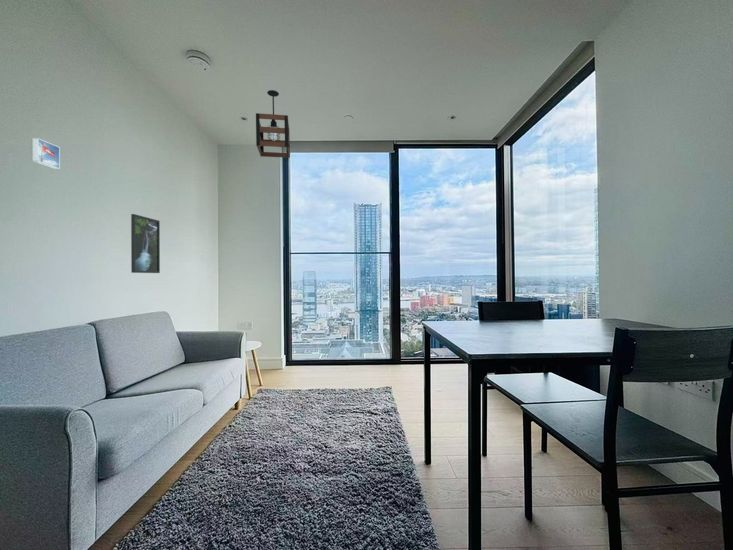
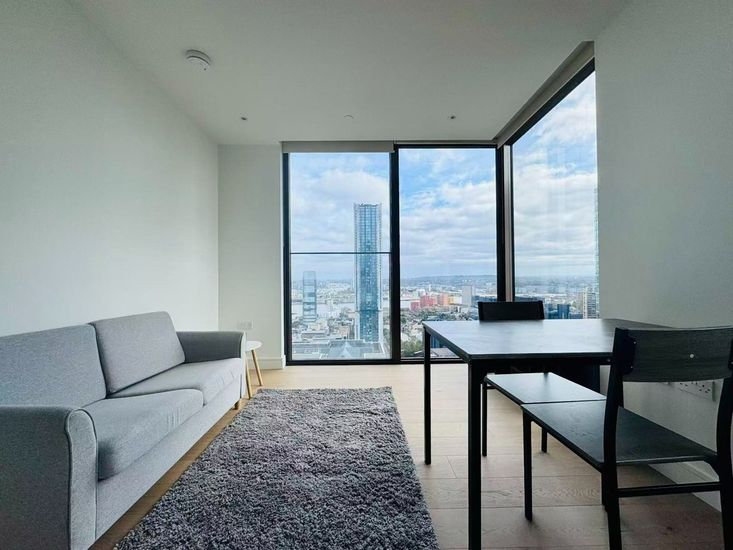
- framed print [31,137,61,170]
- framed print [130,213,161,274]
- pendant light [255,89,291,159]
